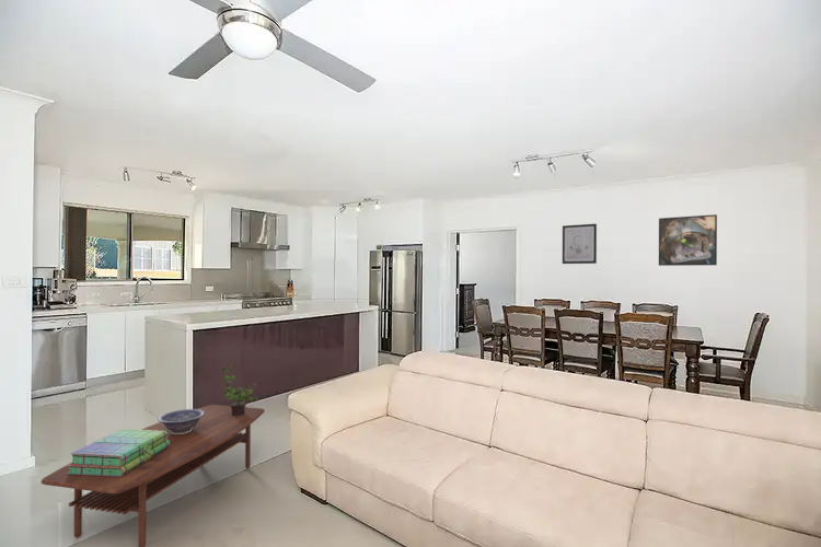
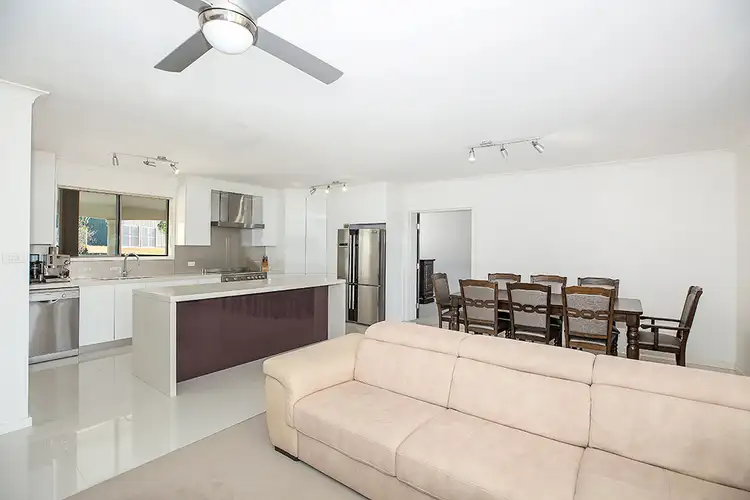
- coffee table [41,404,266,547]
- stack of books [67,428,170,477]
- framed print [658,213,718,267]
- decorative bowl [157,408,205,434]
- wall art [562,223,598,265]
- potted plant [221,361,258,417]
